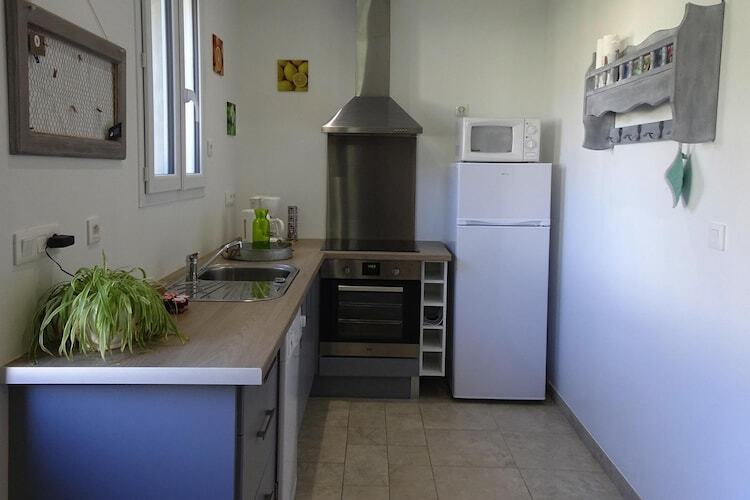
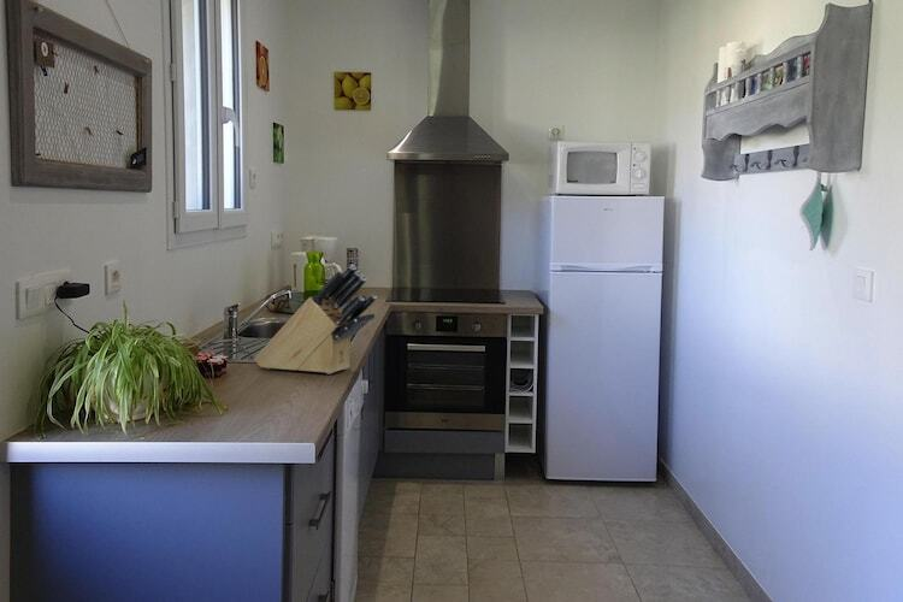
+ knife block [254,264,378,376]
